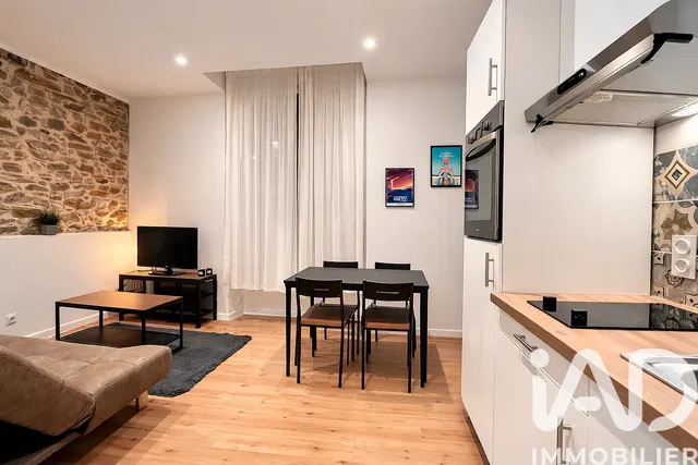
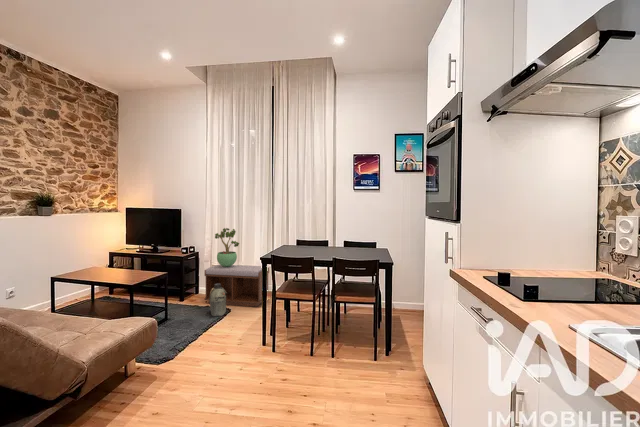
+ bench [204,264,270,308]
+ potted plant [214,227,240,267]
+ military canteen [208,284,227,317]
